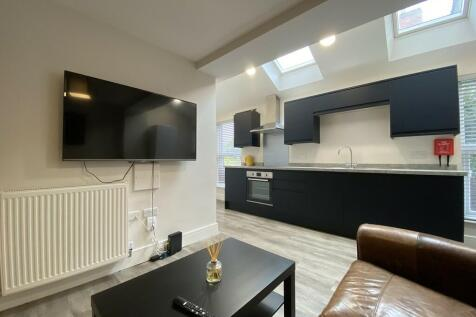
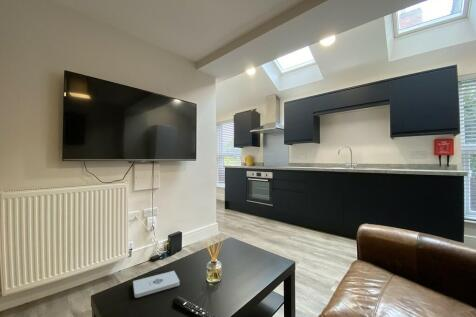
+ notepad [132,270,180,299]
